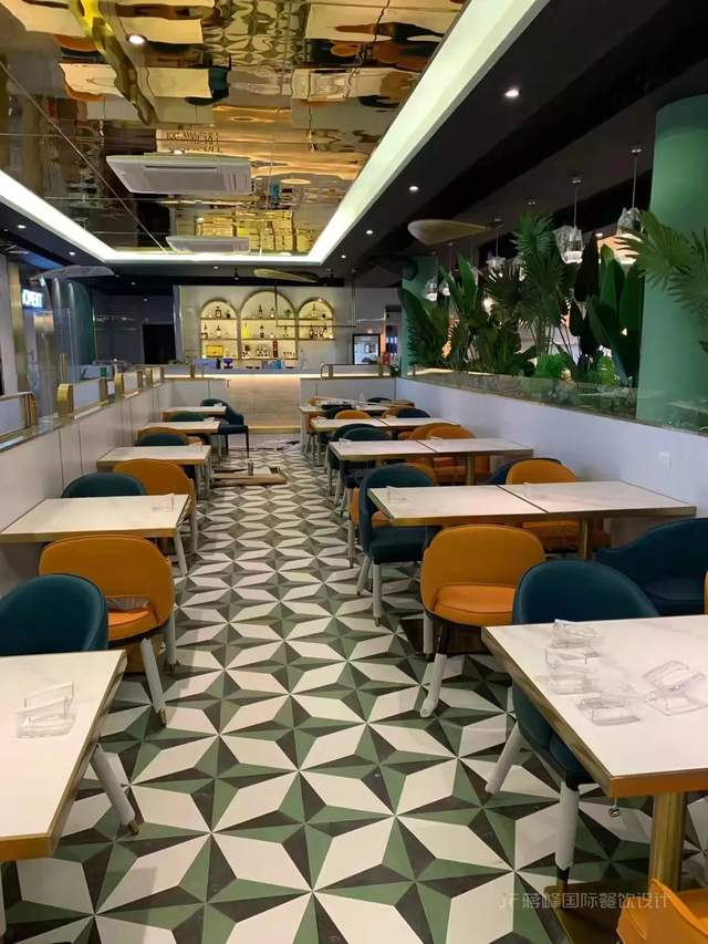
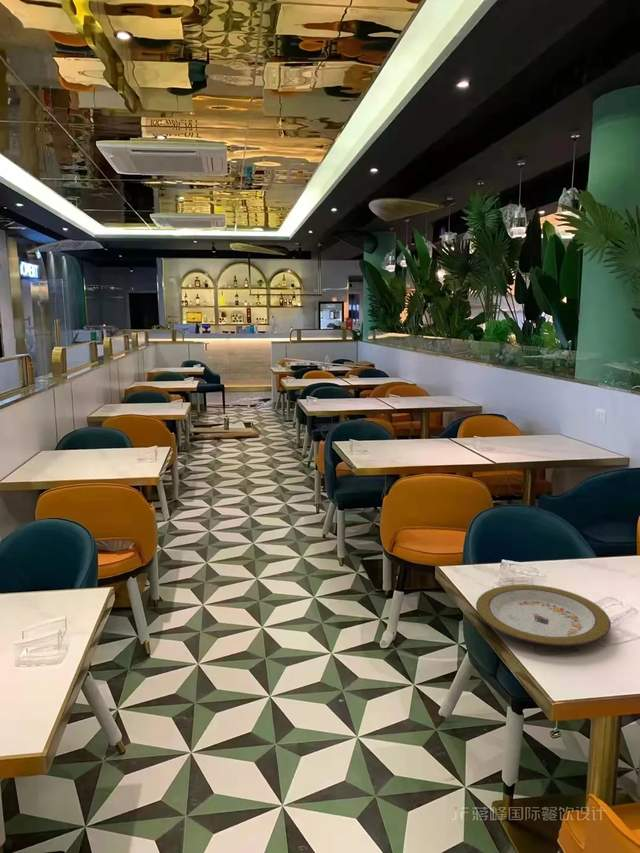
+ plate [475,584,611,647]
